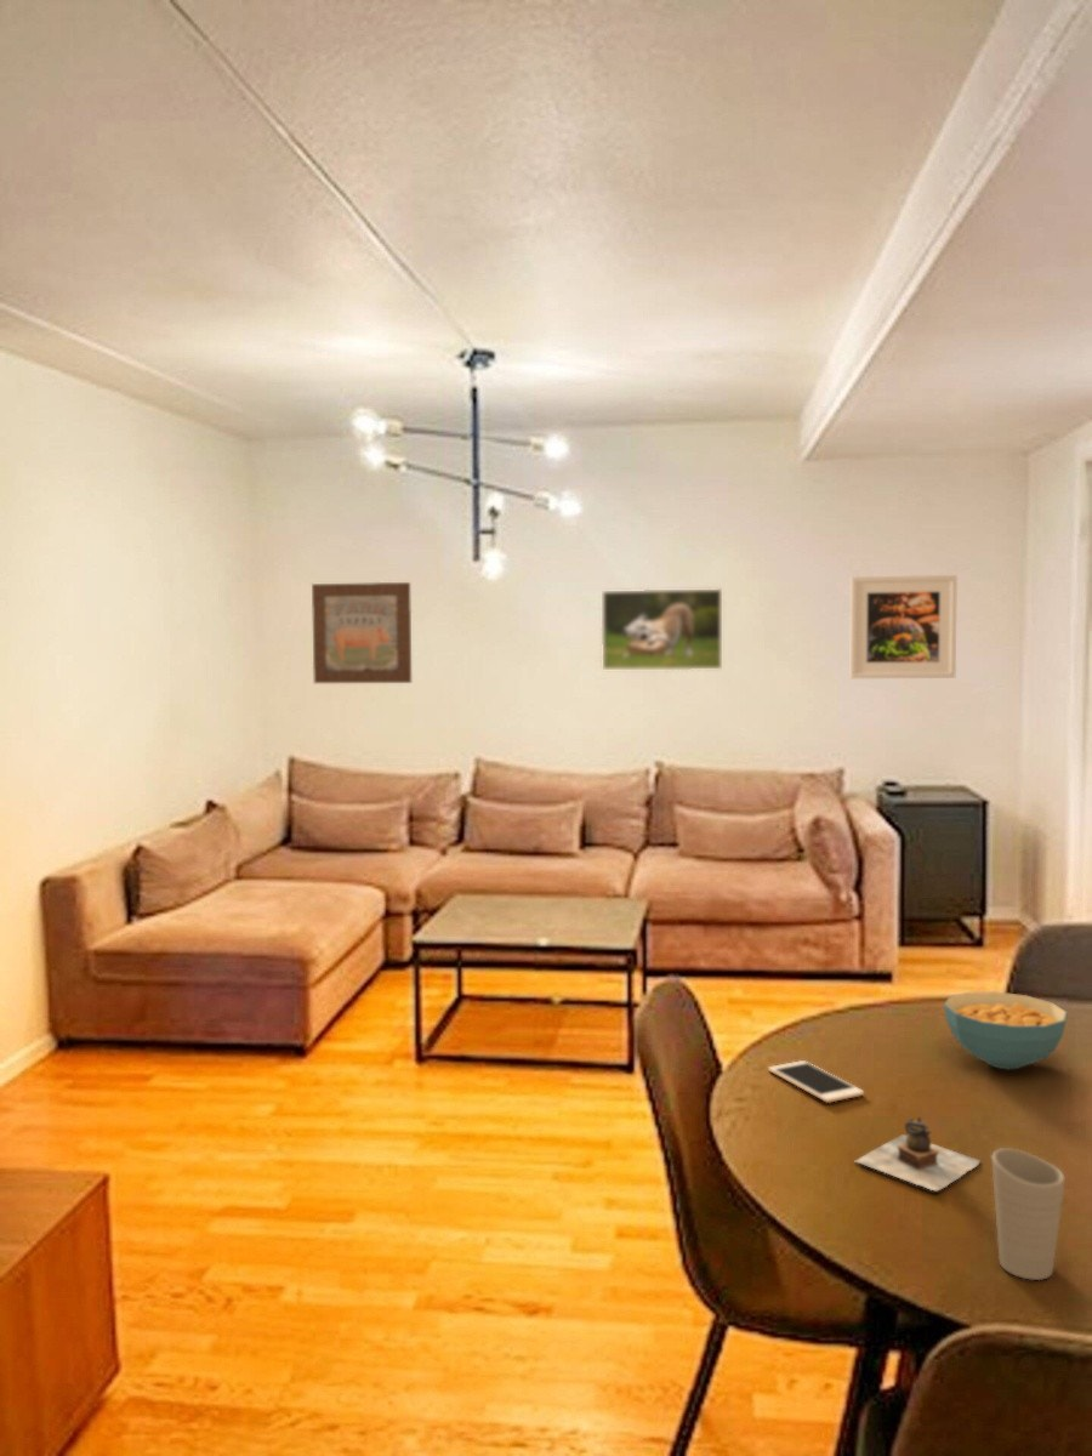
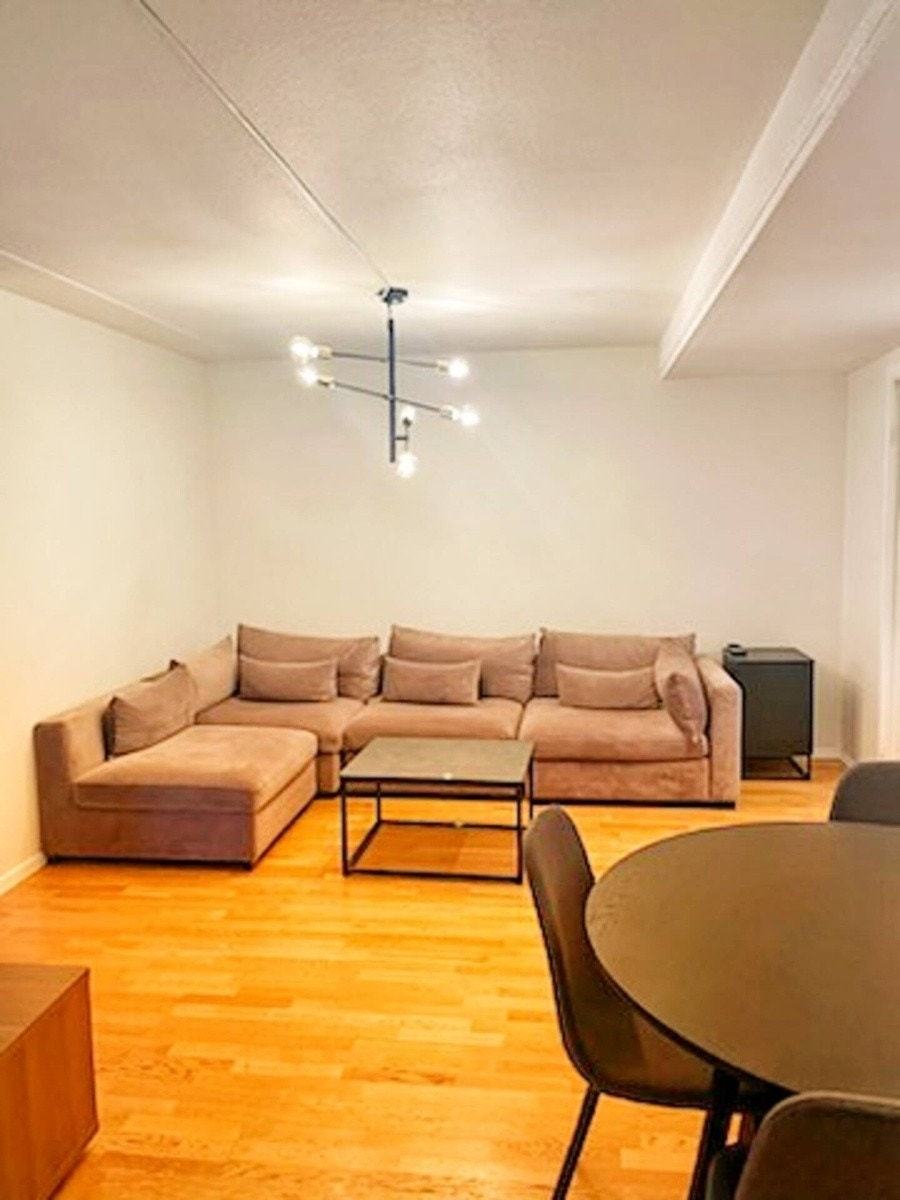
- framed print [601,587,723,671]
- cup [990,1147,1067,1281]
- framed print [848,574,959,679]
- cereal bowl [943,990,1069,1070]
- teapot [854,1115,982,1191]
- cell phone [767,1059,865,1104]
- wall art [311,581,413,684]
